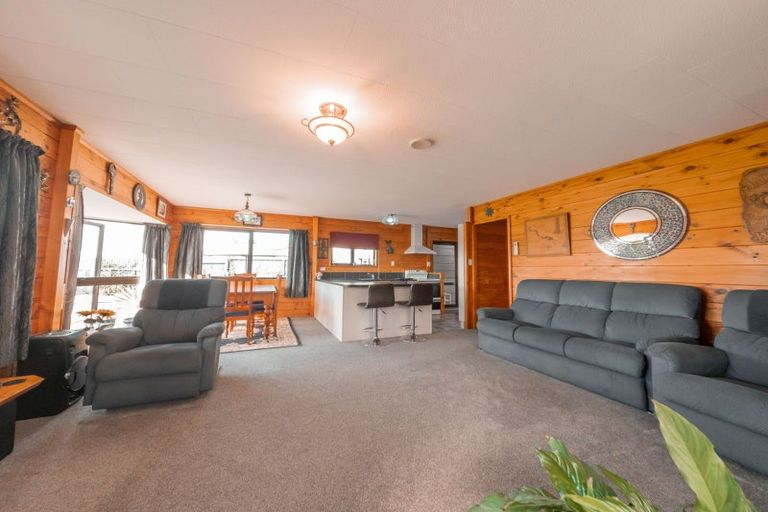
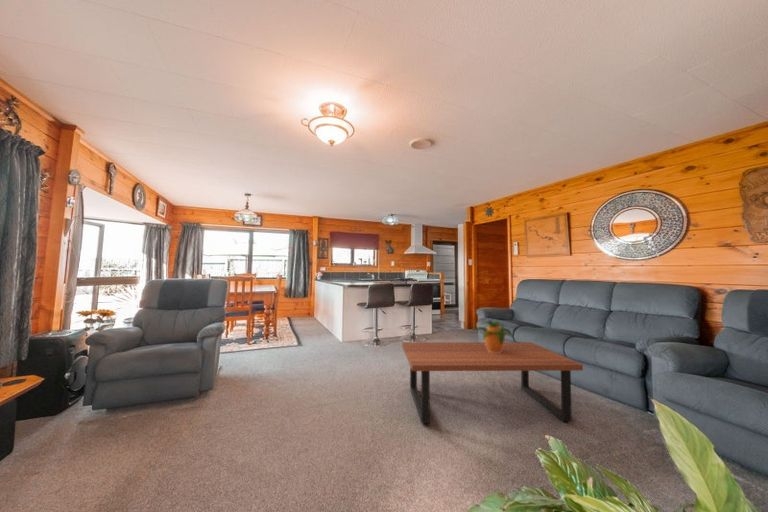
+ coffee table [401,341,584,424]
+ potted plant [472,318,514,353]
